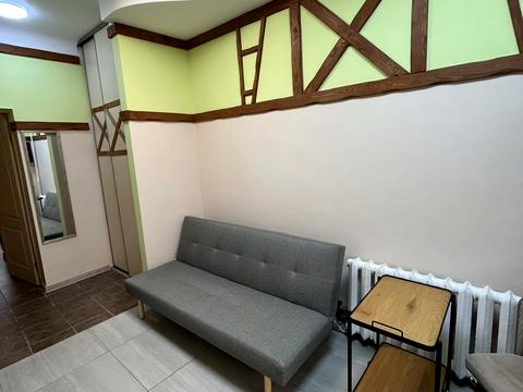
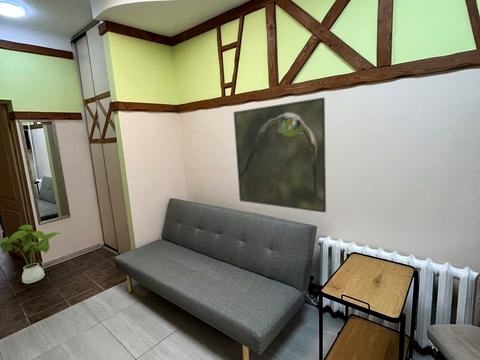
+ house plant [0,224,61,284]
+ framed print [232,96,327,214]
